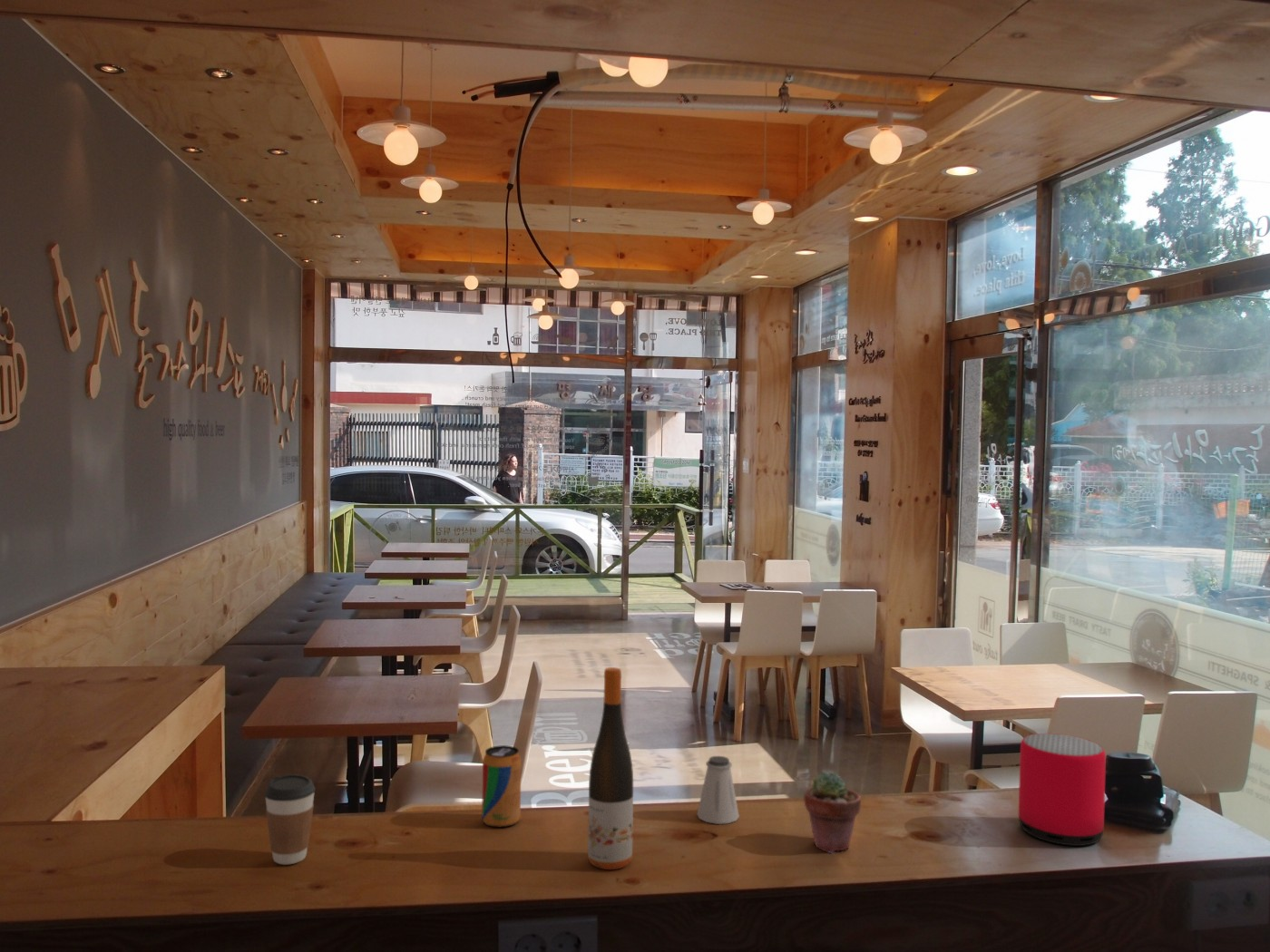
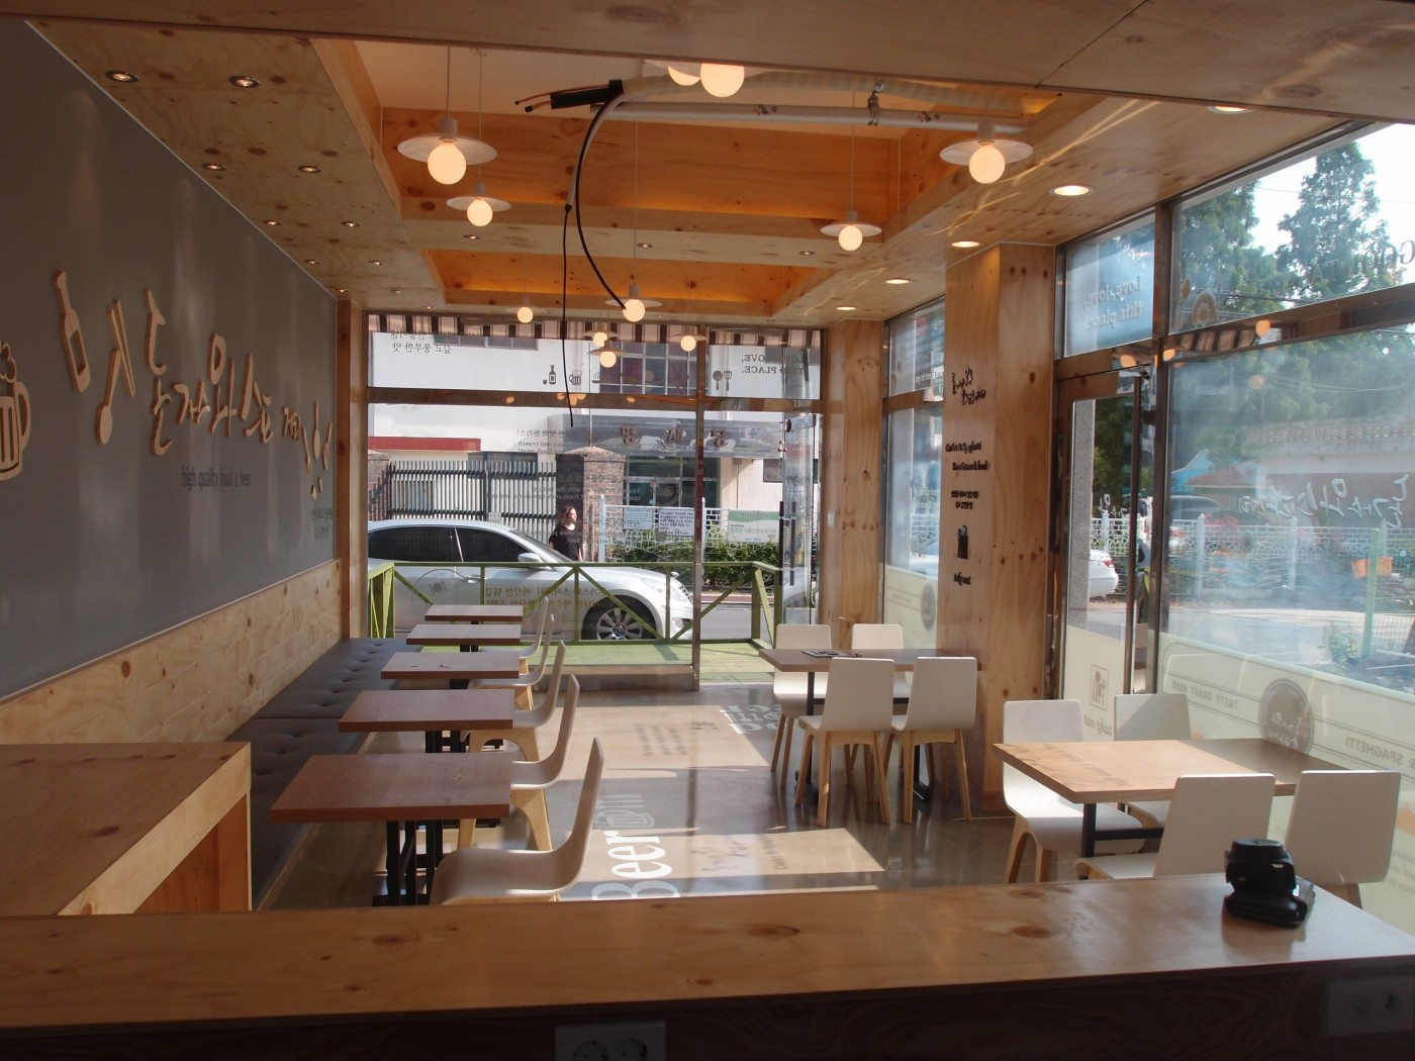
- potted succulent [803,771,862,855]
- saltshaker [696,755,740,825]
- wine bottle [587,666,634,870]
- speaker [1018,733,1107,847]
- beverage can [481,744,522,828]
- coffee cup [263,773,317,866]
